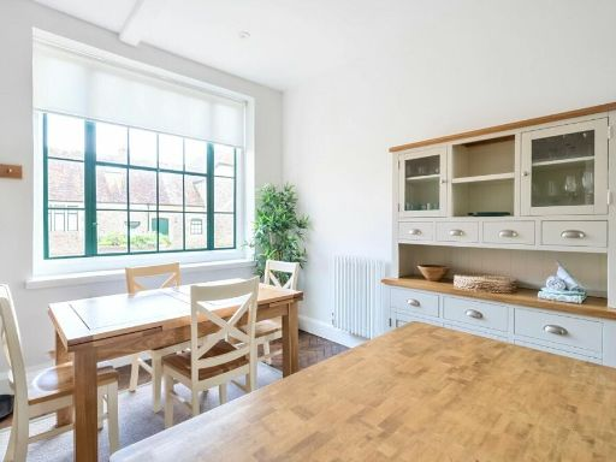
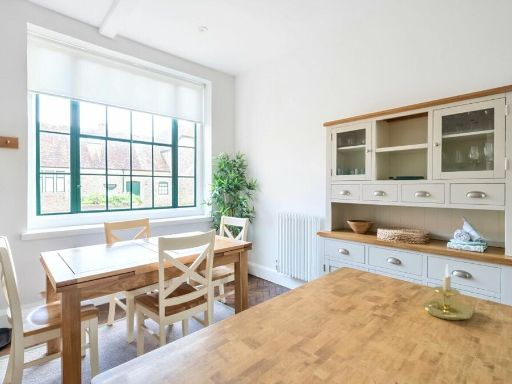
+ candle holder [421,263,474,321]
